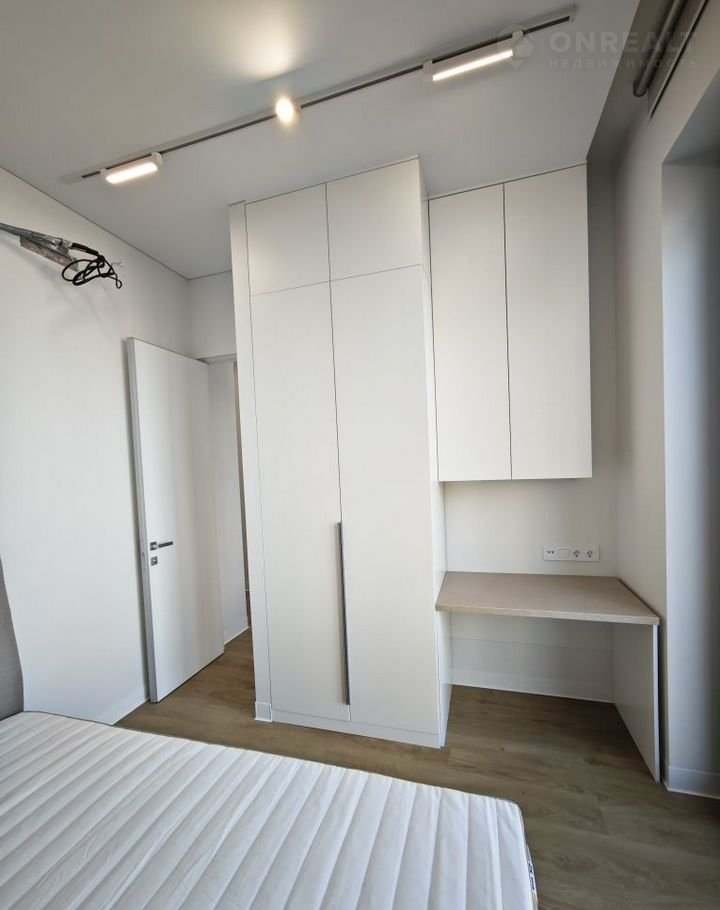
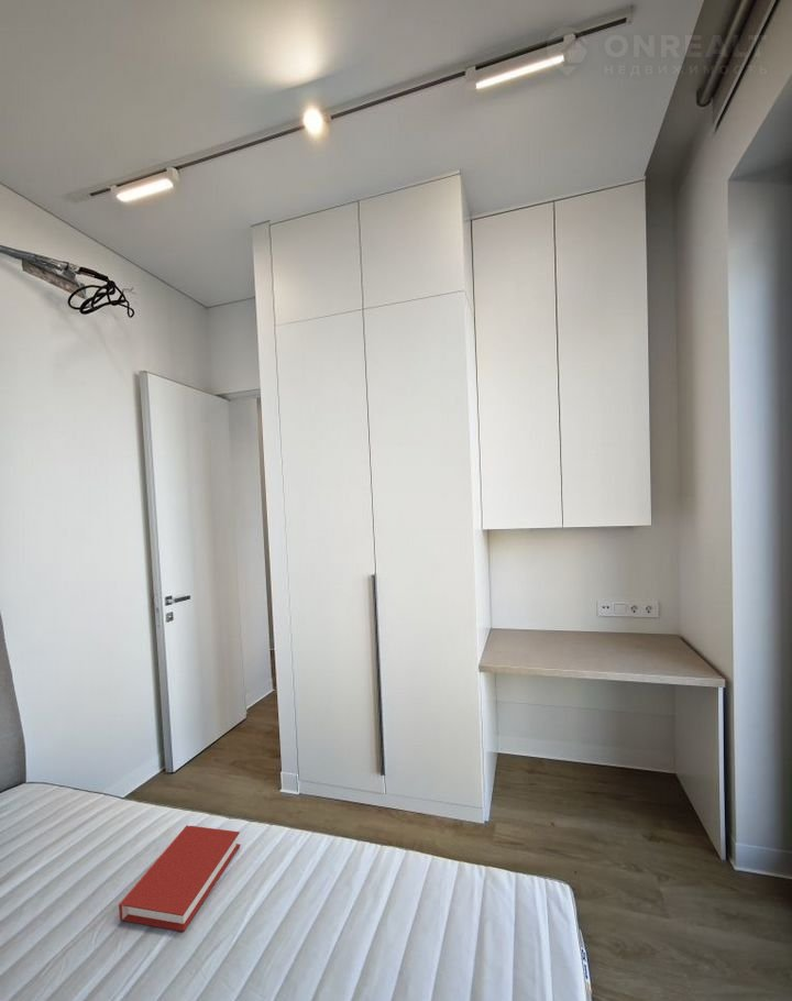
+ book [118,824,241,933]
